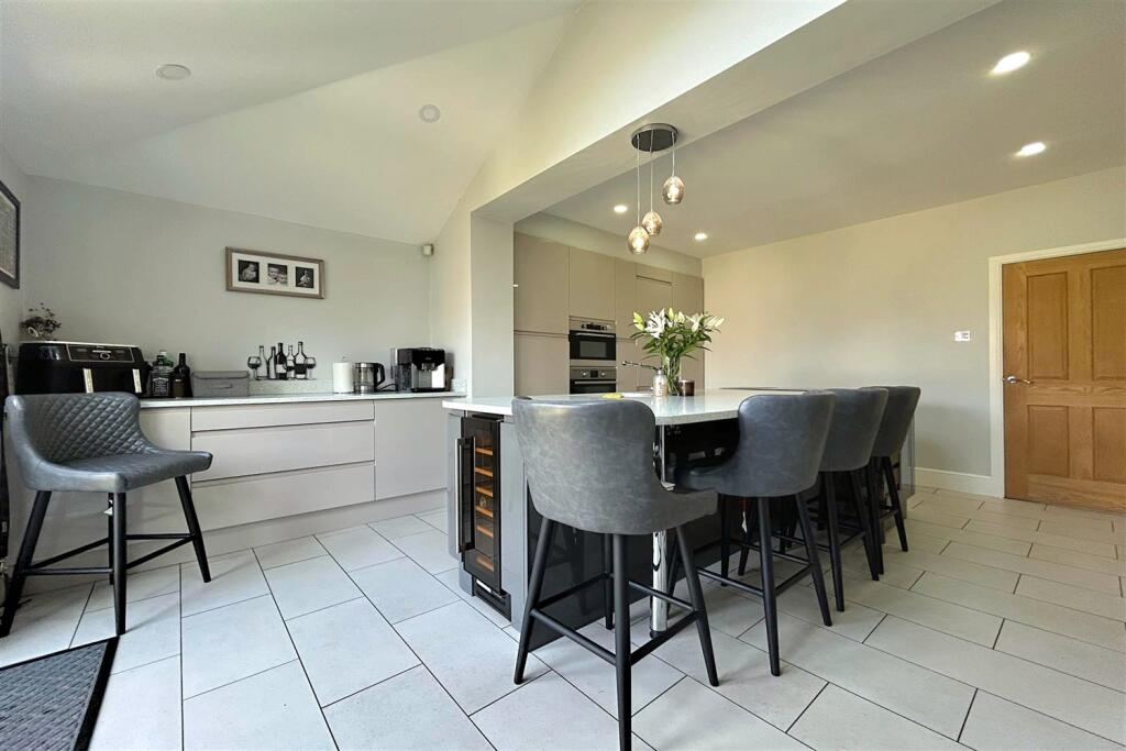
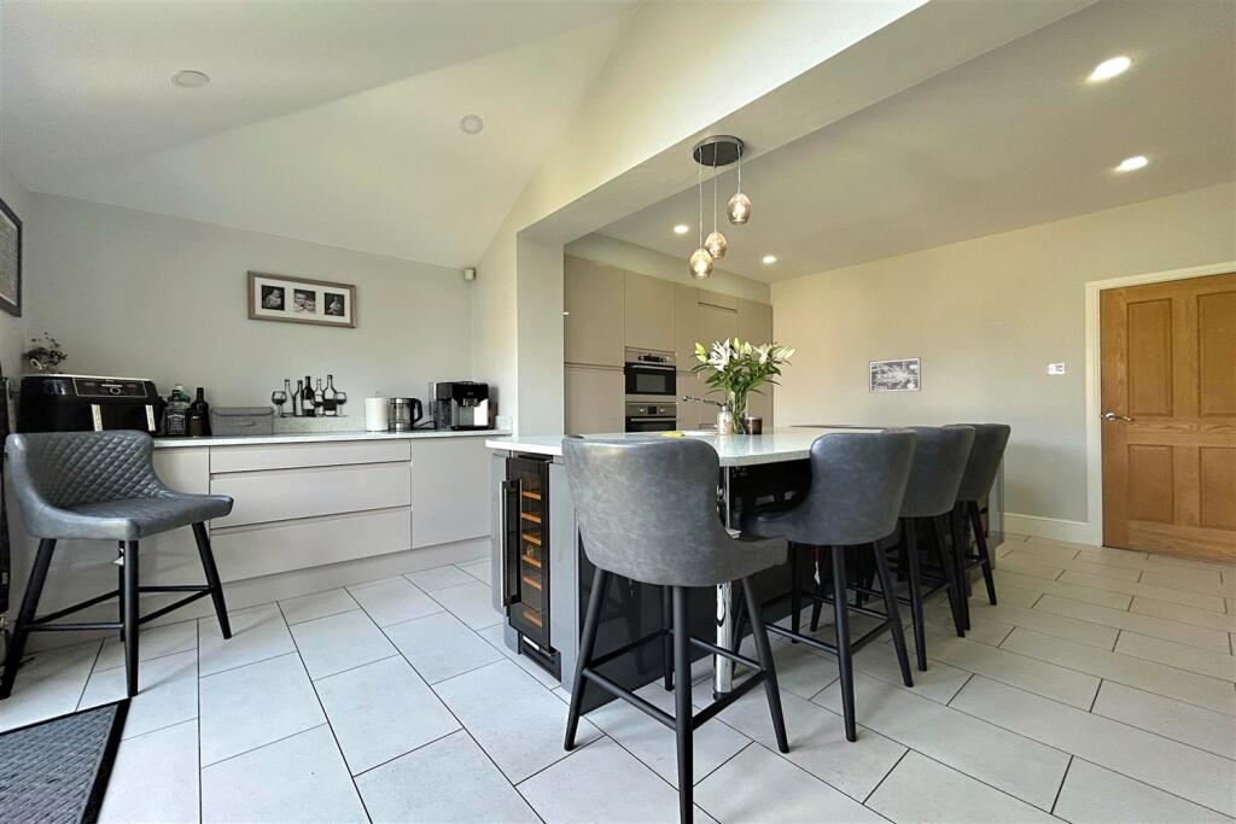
+ wall art [868,356,922,393]
